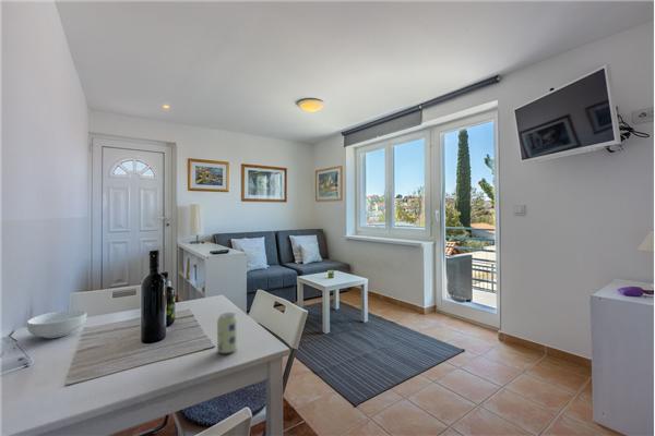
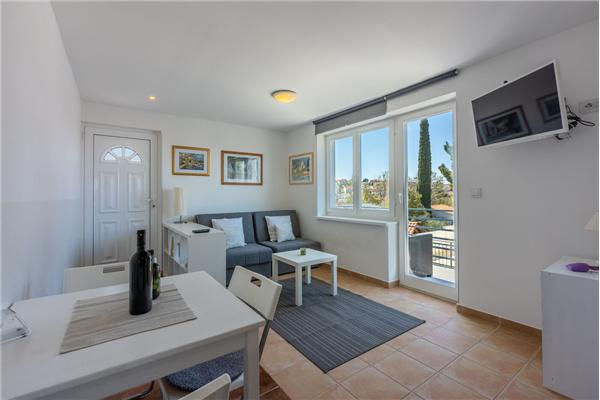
- cereal bowl [26,308,87,339]
- beverage can [216,312,239,354]
